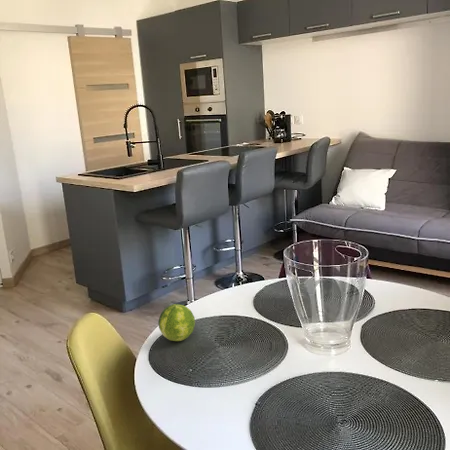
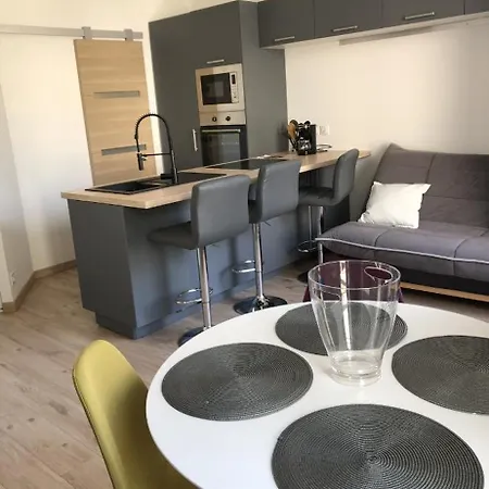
- fruit [157,303,196,342]
